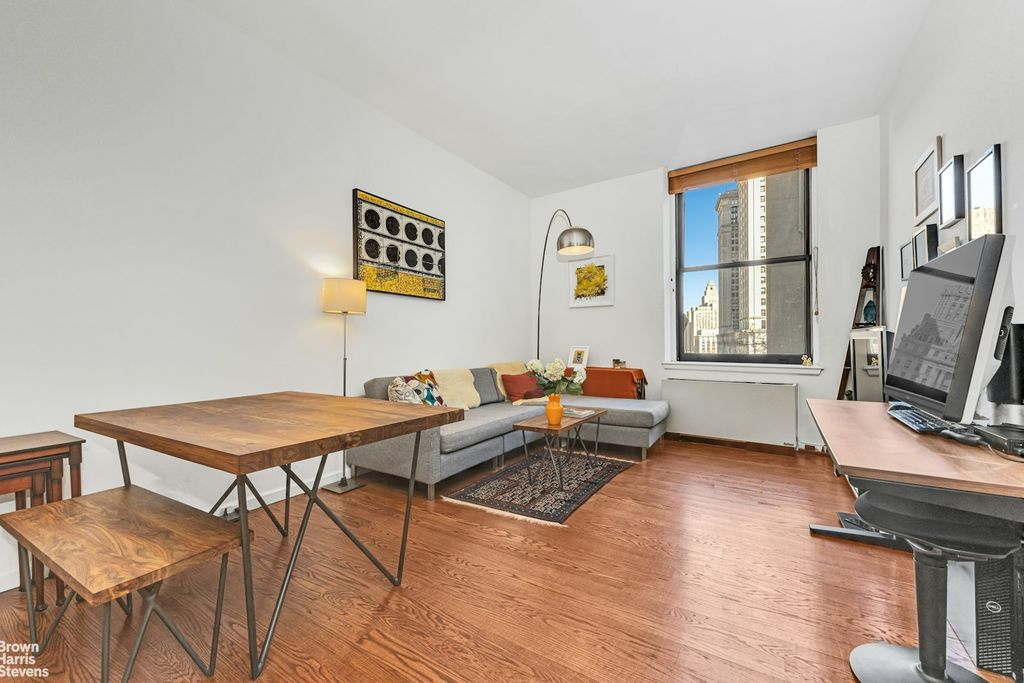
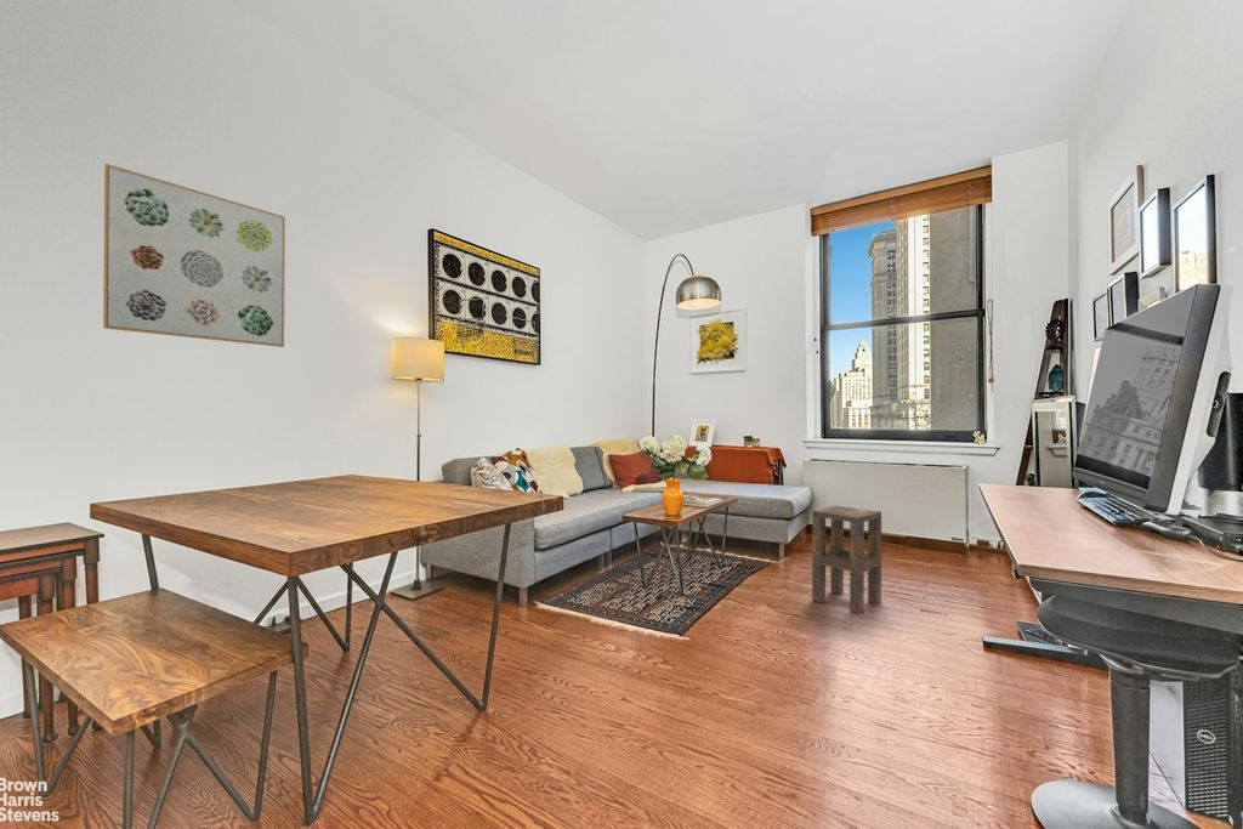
+ wall art [102,163,286,348]
+ side table [811,505,882,615]
